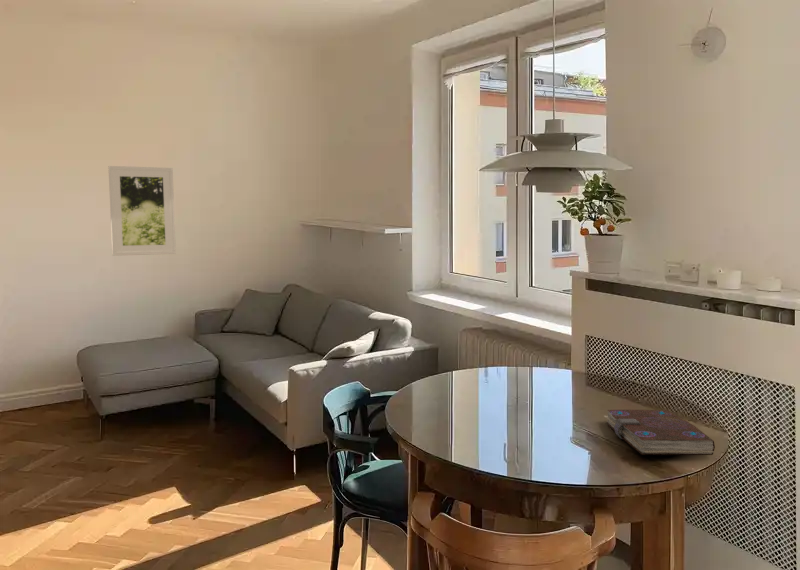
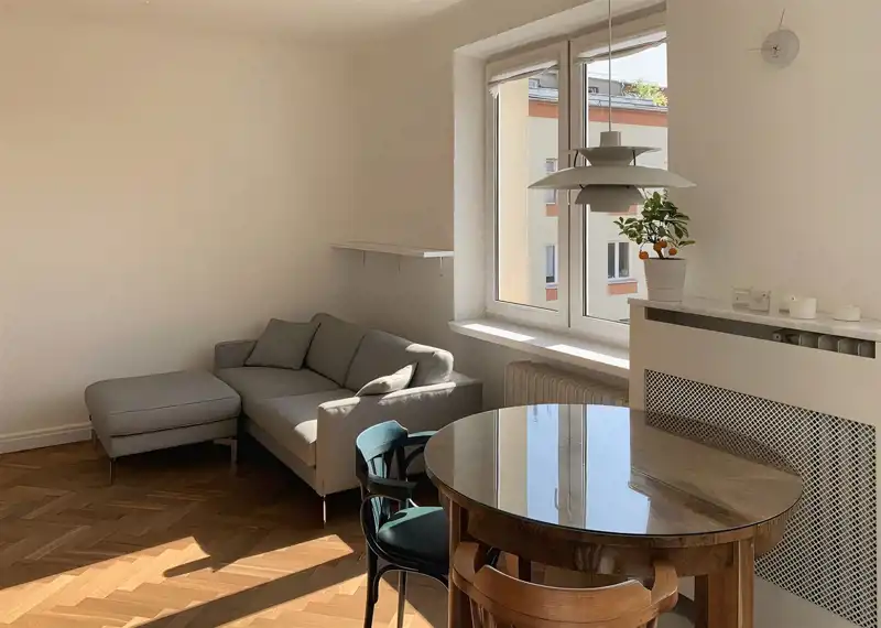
- book [603,409,716,456]
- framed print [107,165,177,257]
